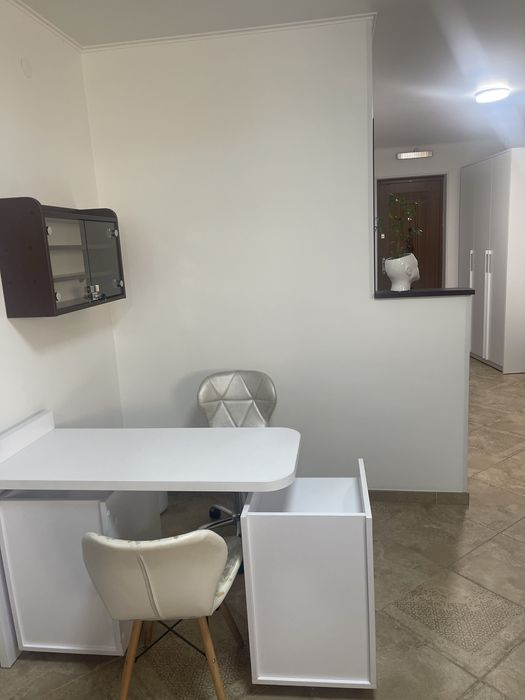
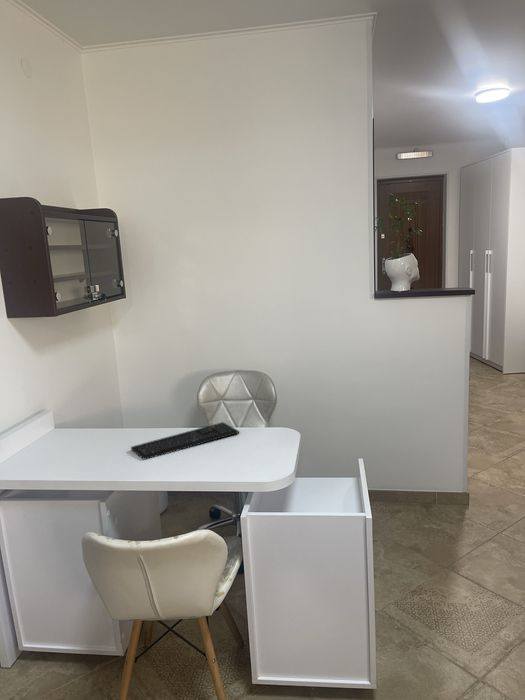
+ keyboard [130,421,240,461]
